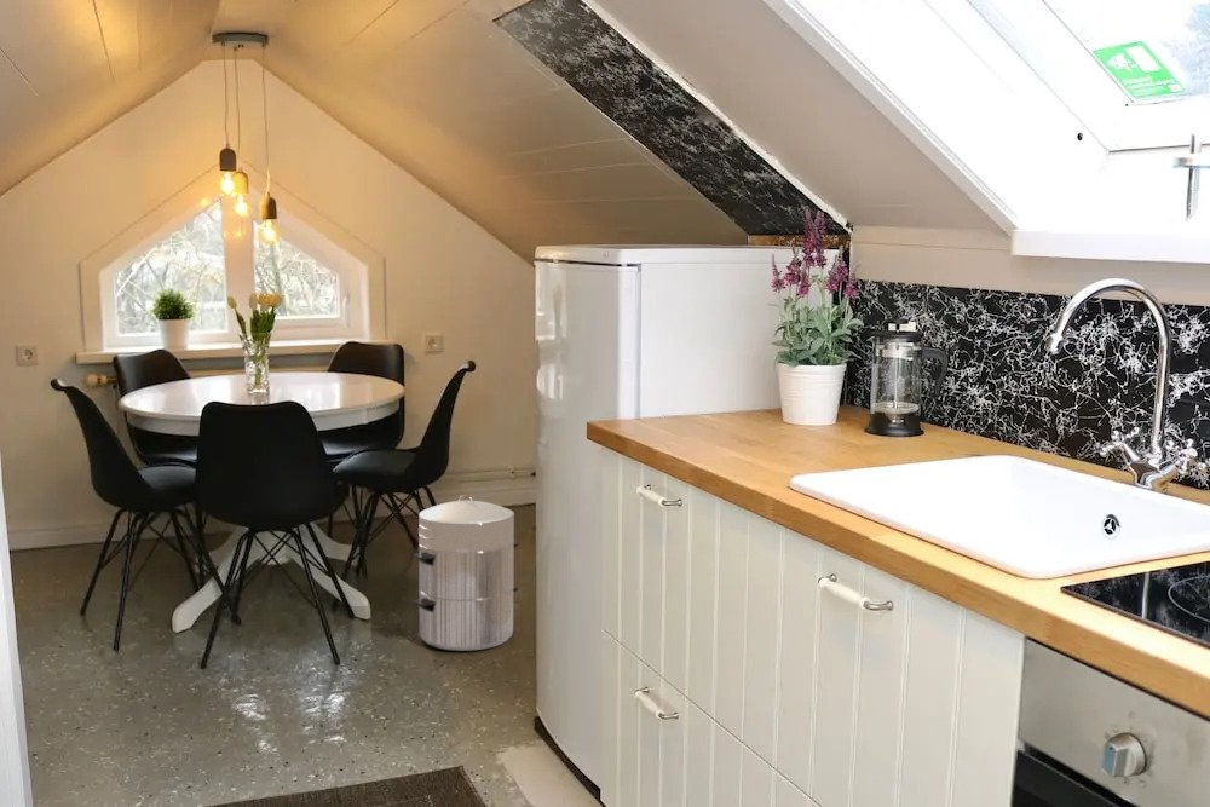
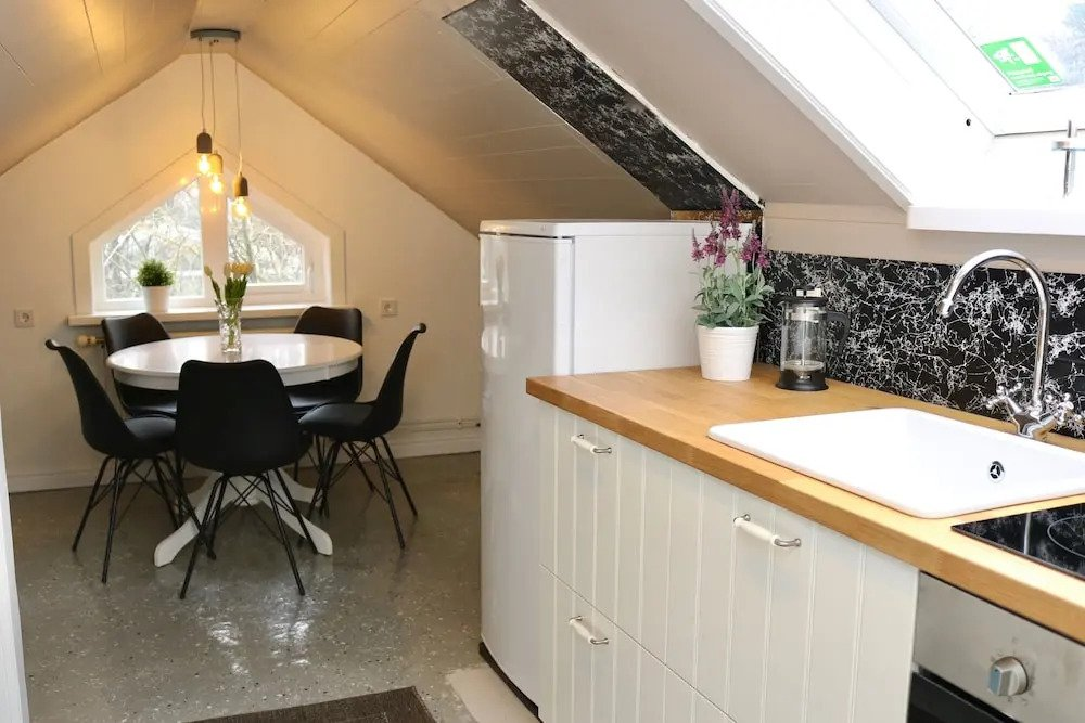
- waste bin [411,494,519,652]
